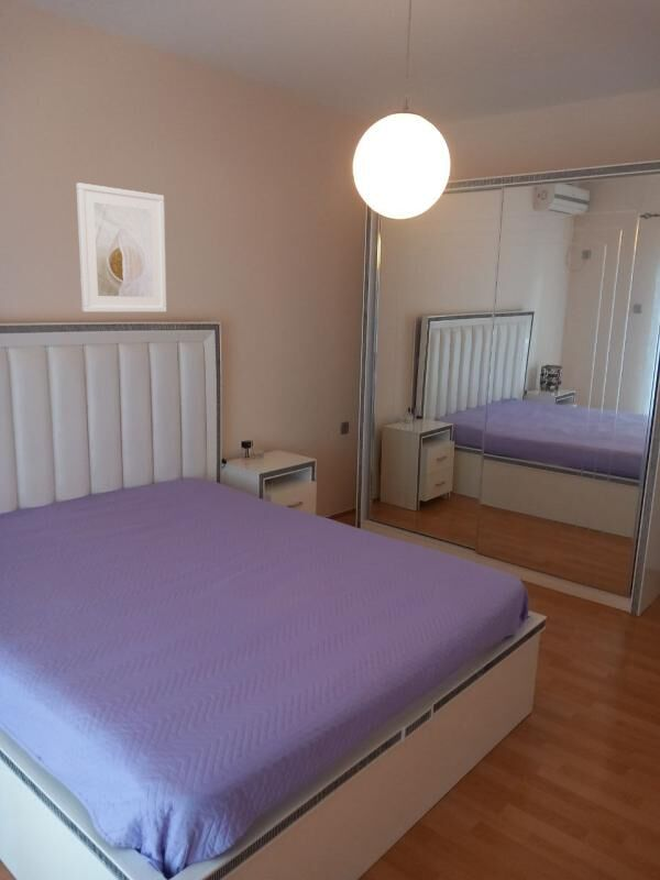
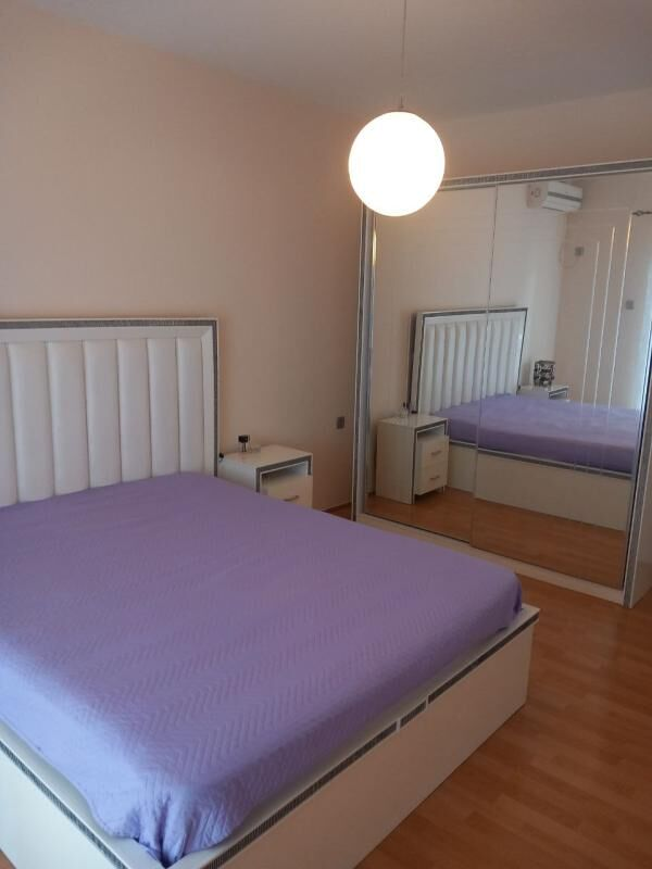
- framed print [76,182,167,314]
